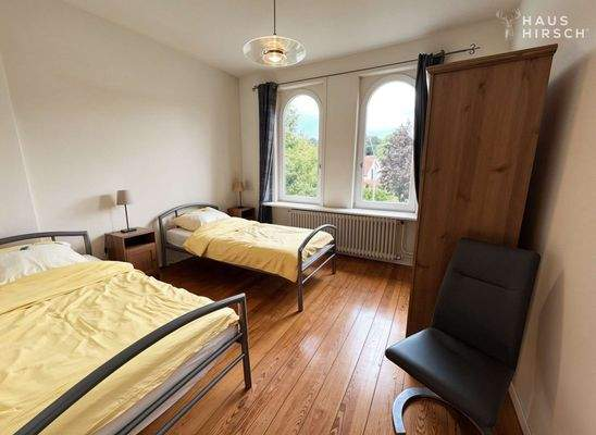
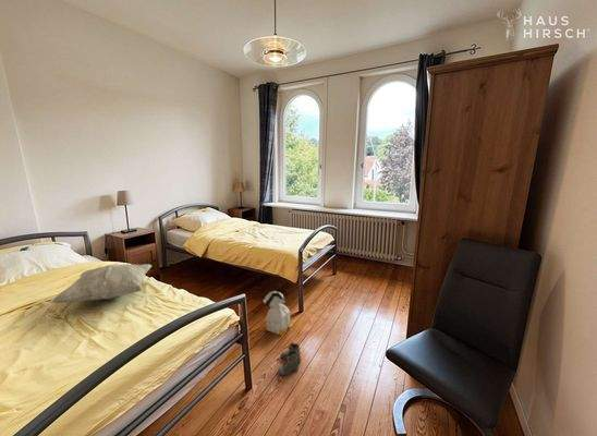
+ decorative pillow [50,263,153,304]
+ boots [277,341,302,377]
+ bag [263,290,292,337]
